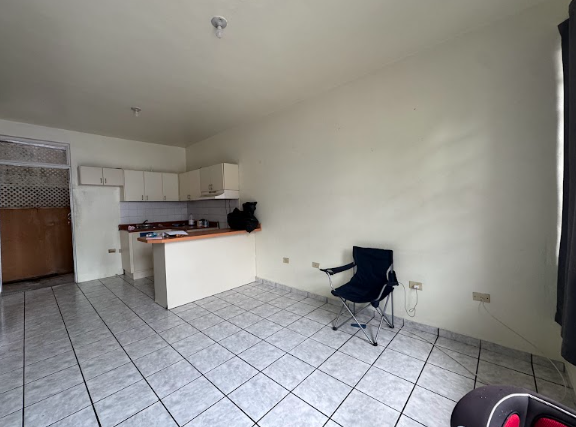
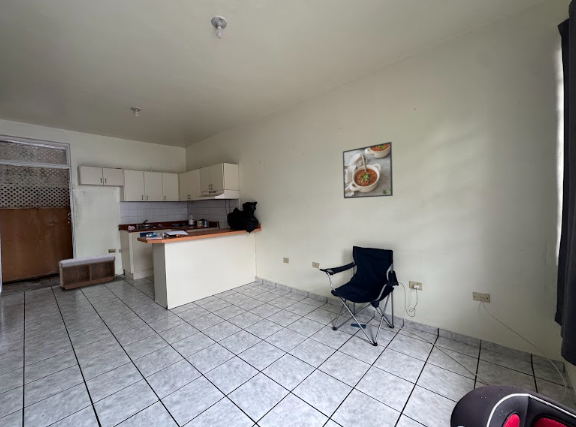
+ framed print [342,141,394,200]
+ bench [58,253,117,290]
